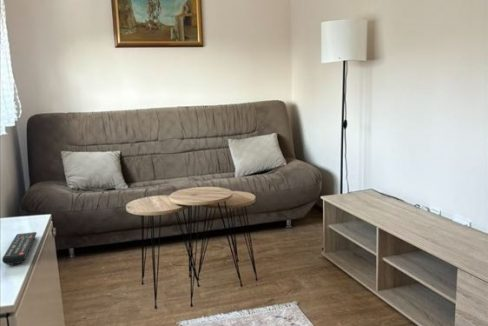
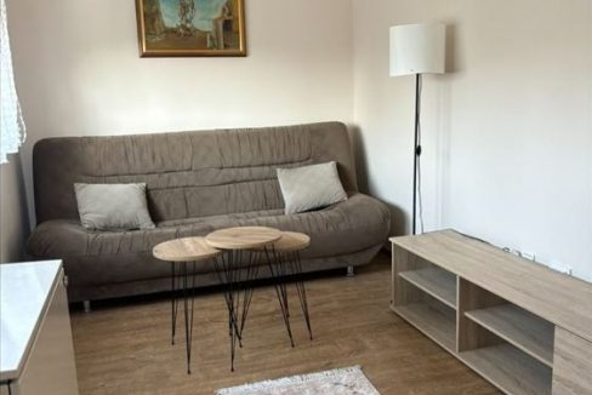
- remote control [1,231,38,266]
